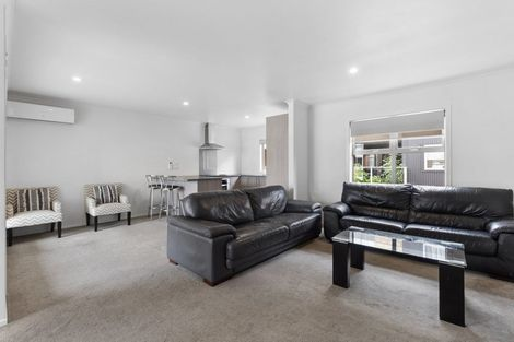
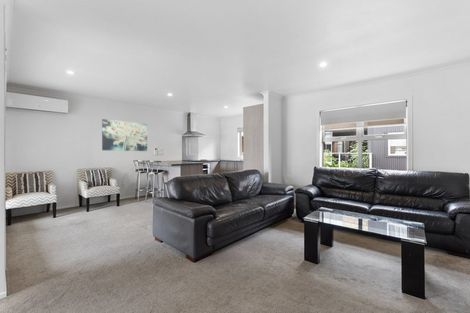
+ wall art [101,118,148,152]
